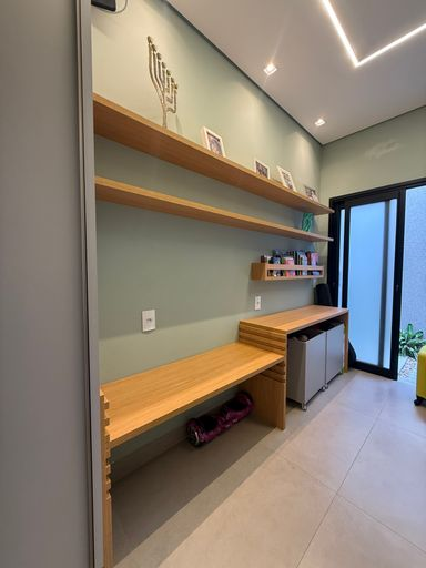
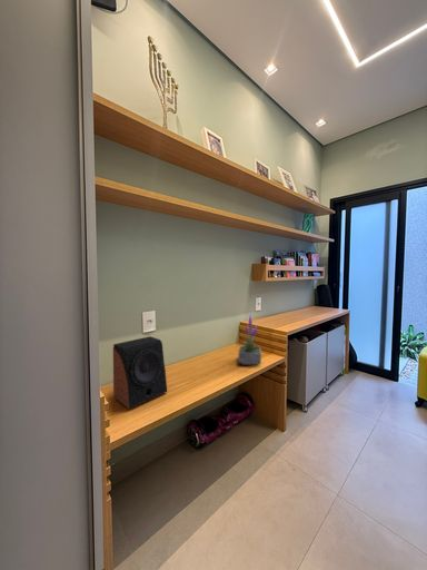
+ potted plant [237,314,262,366]
+ speaker [112,335,168,410]
